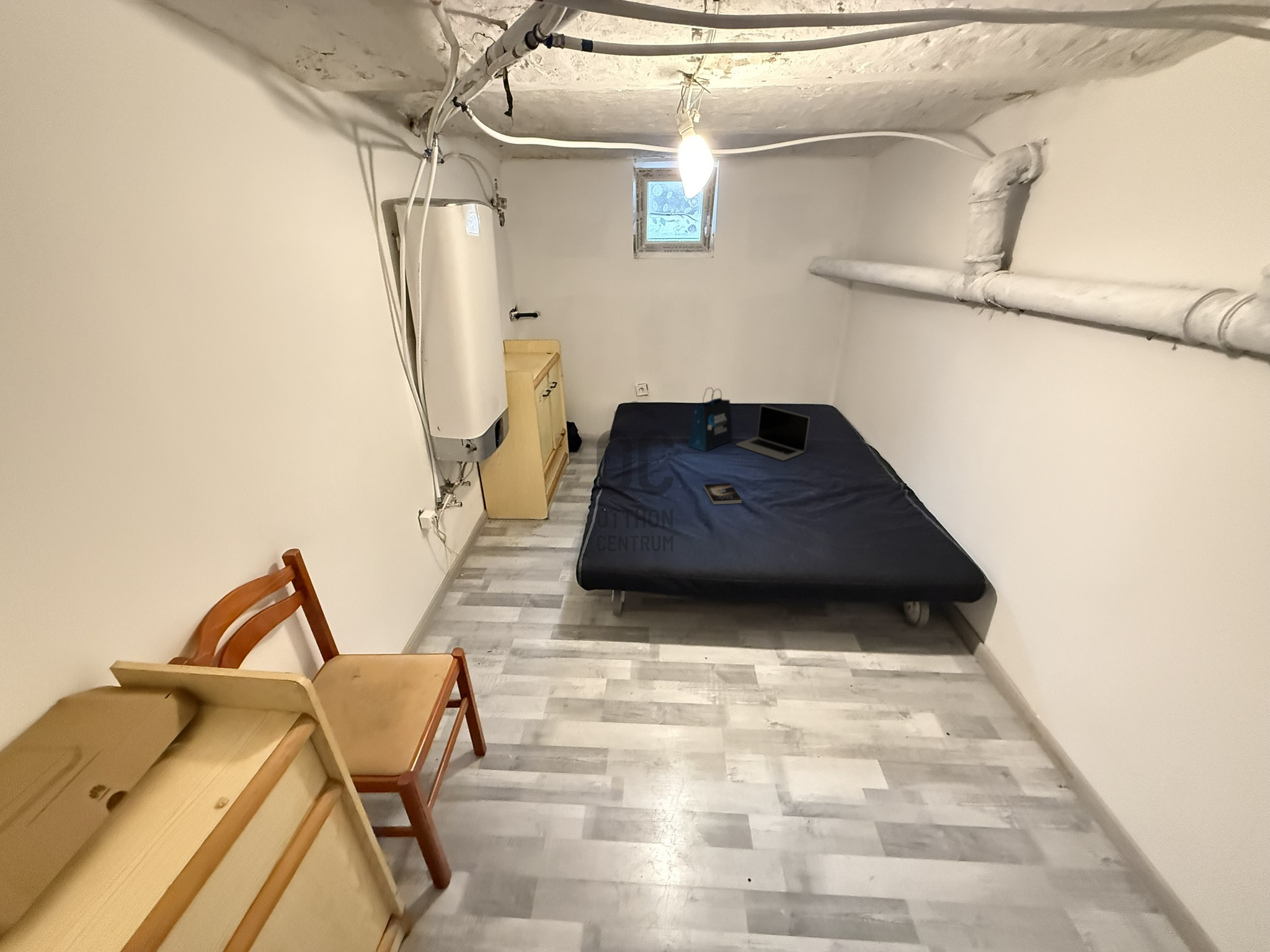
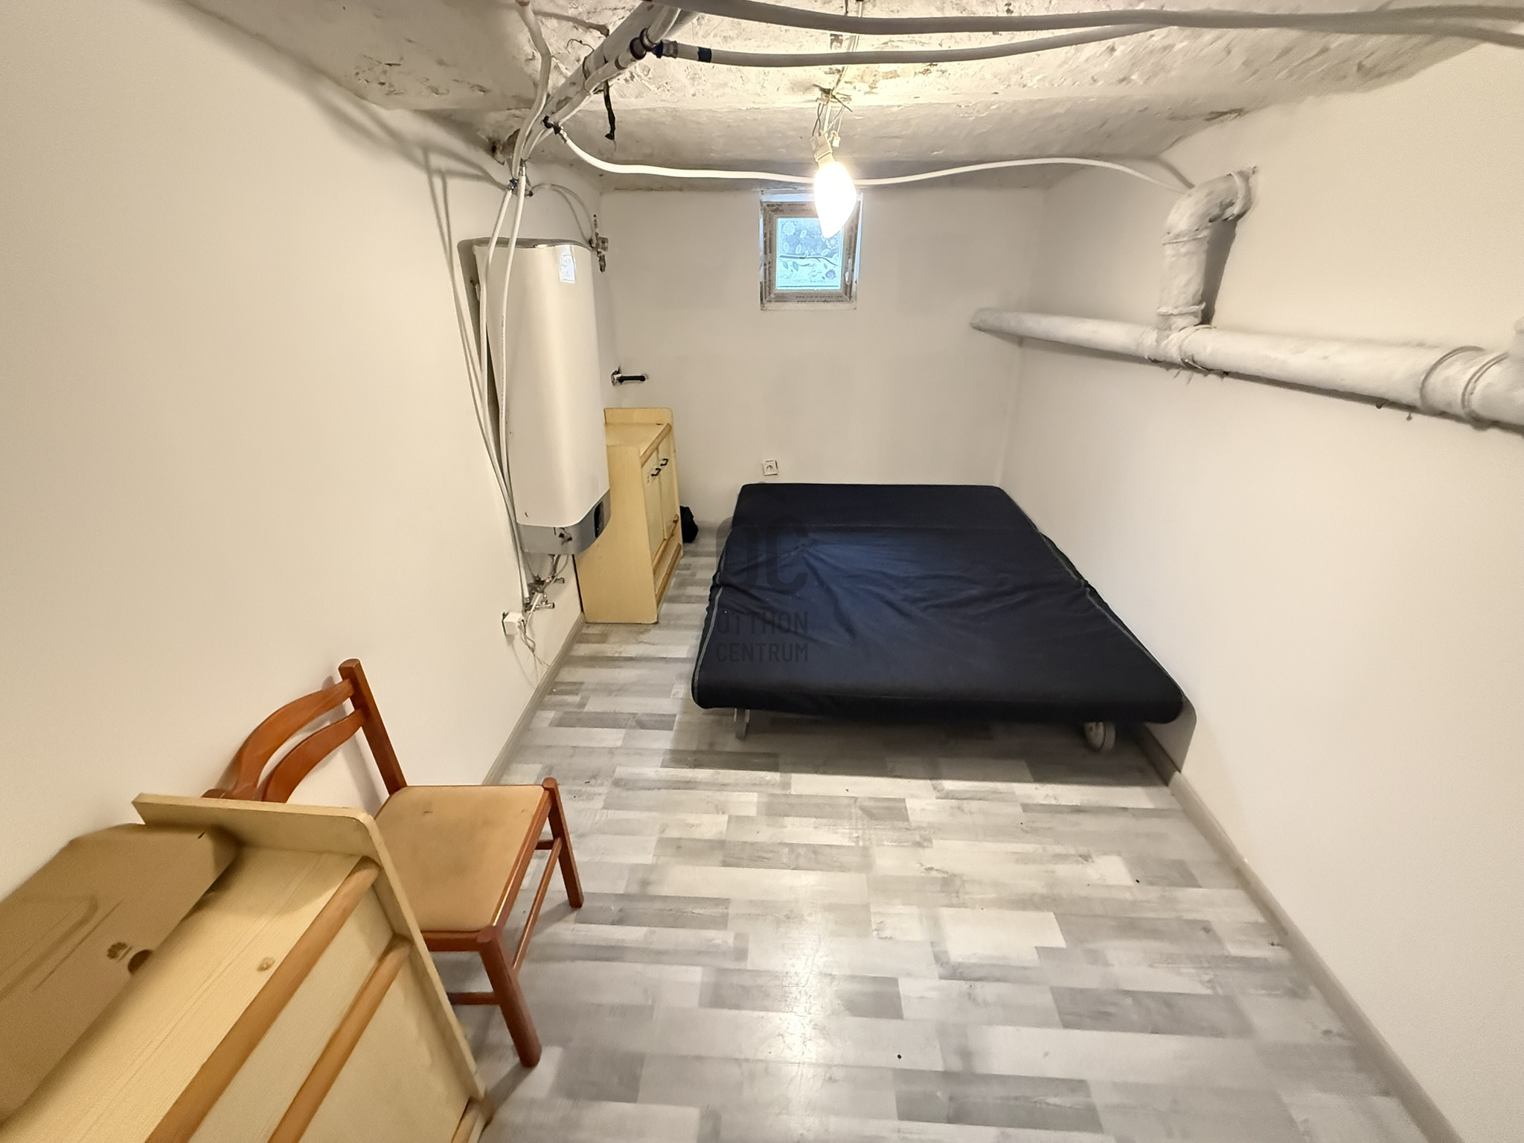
- laptop [735,404,810,461]
- tote bag [688,387,733,452]
- book [703,483,742,505]
